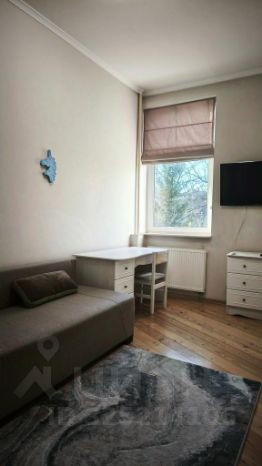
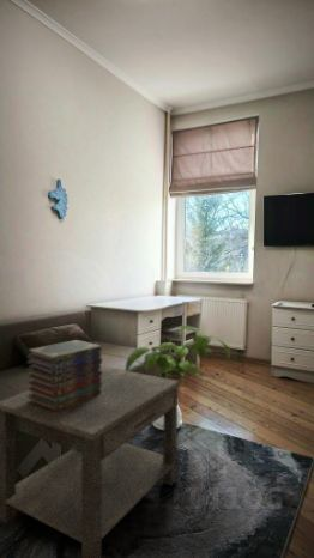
+ house plant [125,325,231,431]
+ side table [0,364,180,558]
+ book stack [26,339,103,413]
